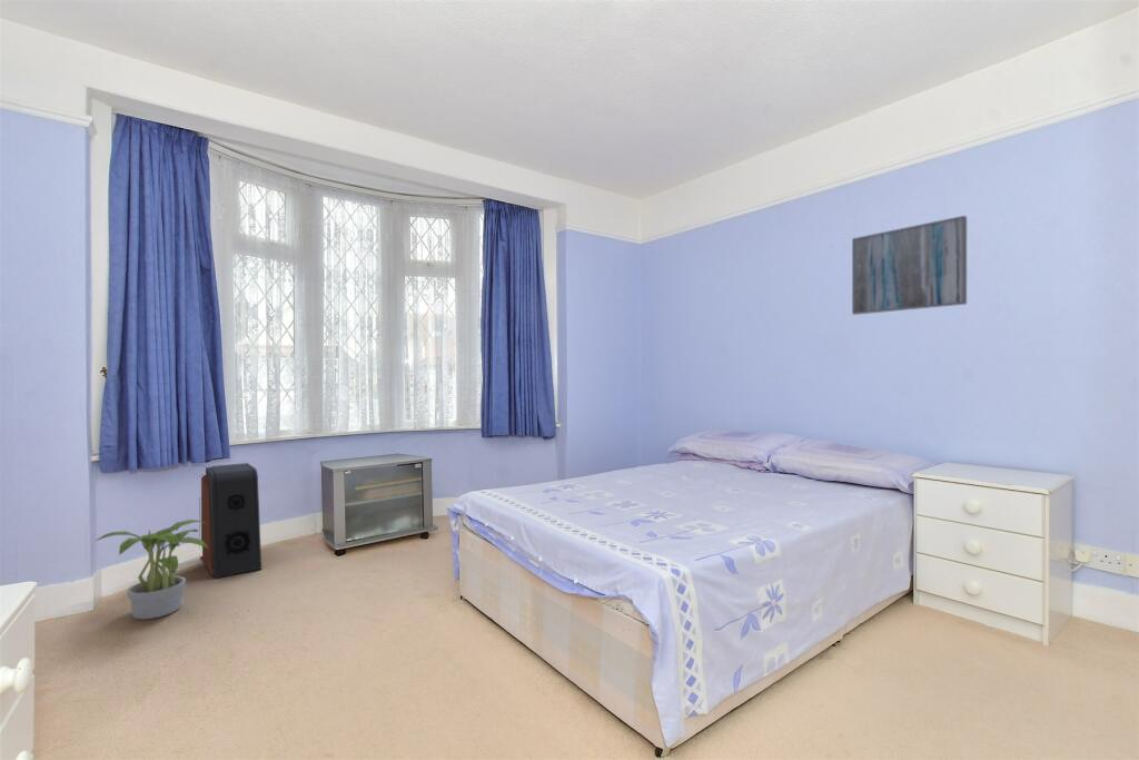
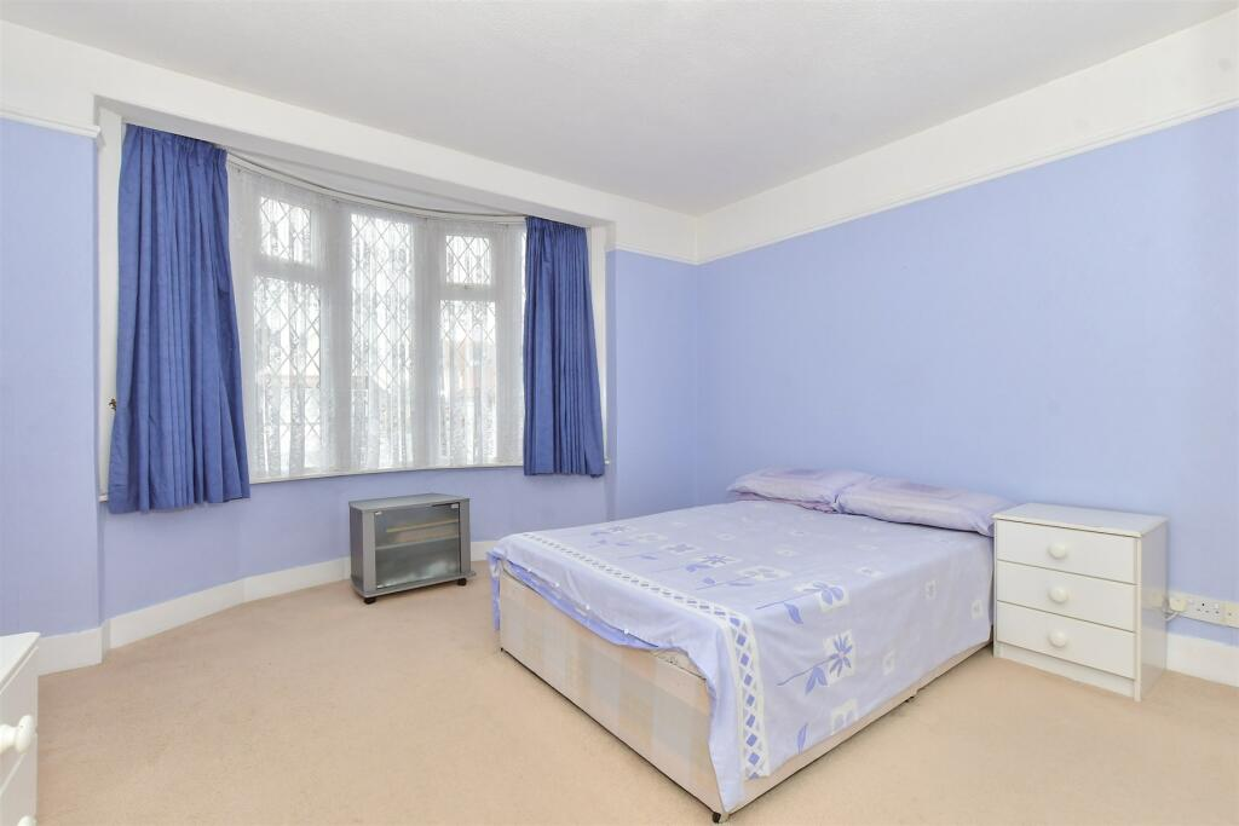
- wall art [851,215,968,316]
- potted plant [96,519,208,621]
- speaker [199,462,263,580]
